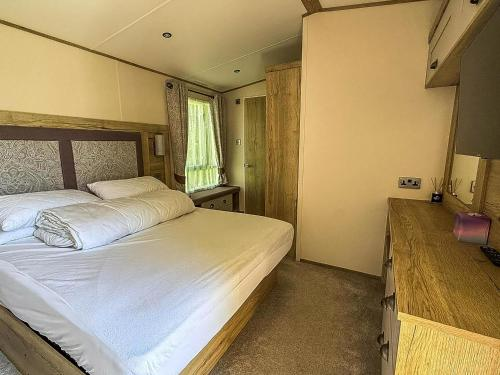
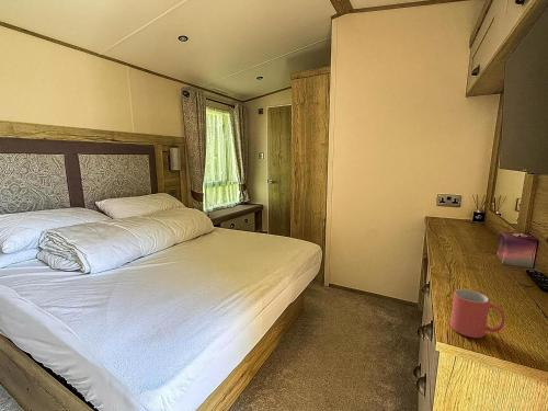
+ mug [449,288,506,339]
